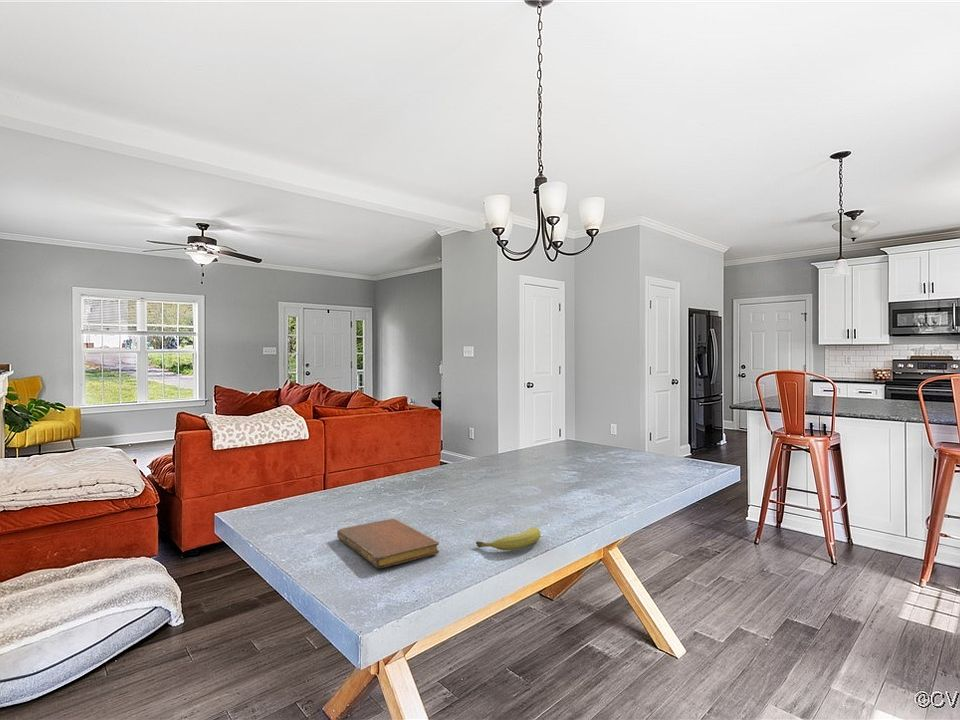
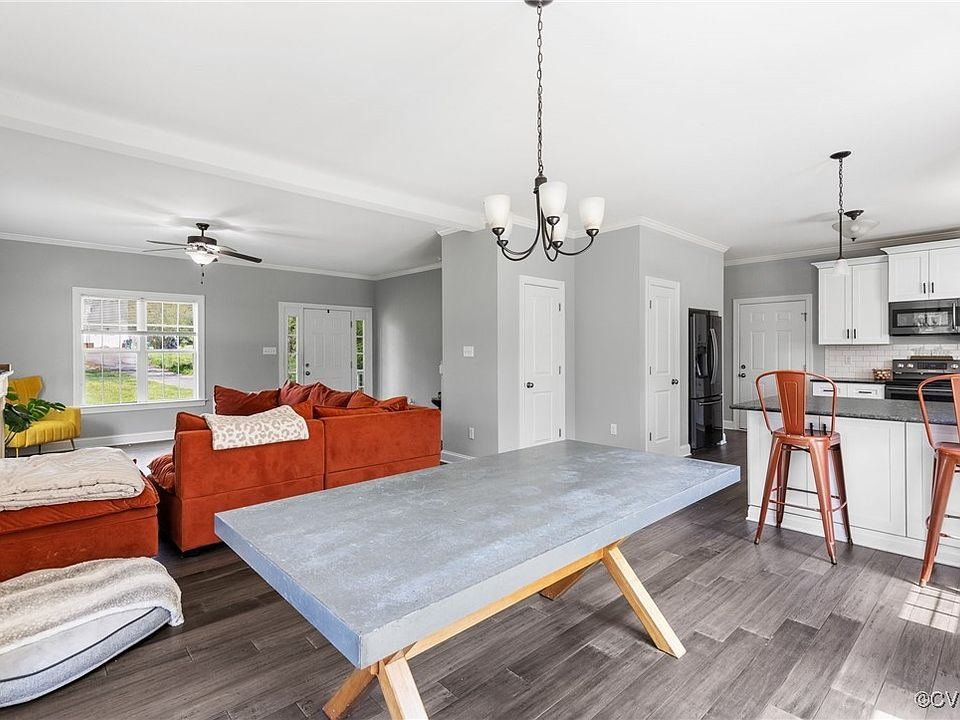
- fruit [475,526,541,551]
- notebook [336,518,440,569]
